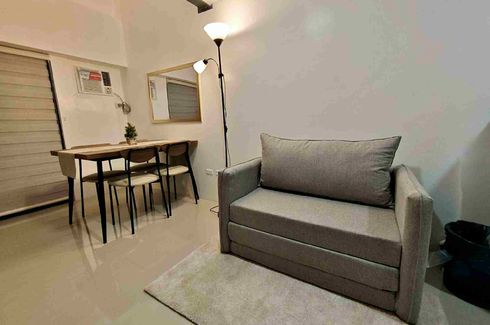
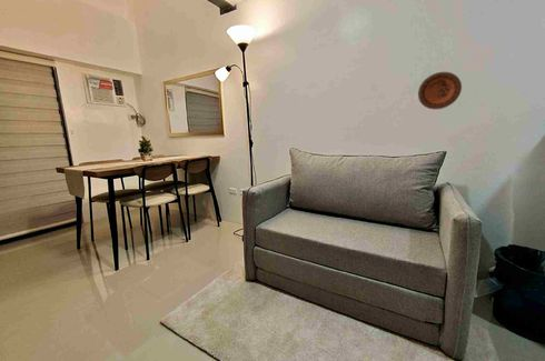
+ decorative plate [417,71,463,110]
